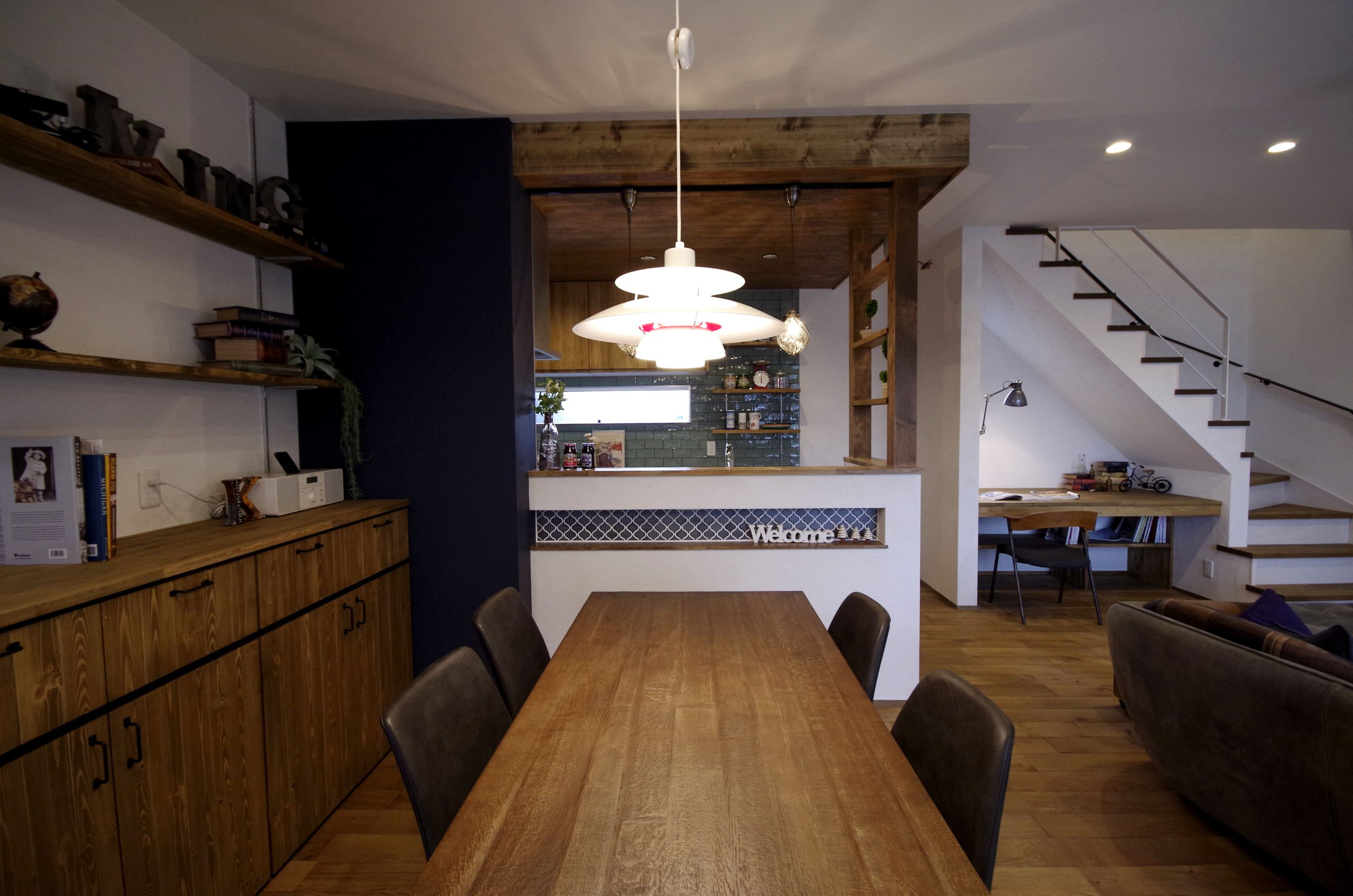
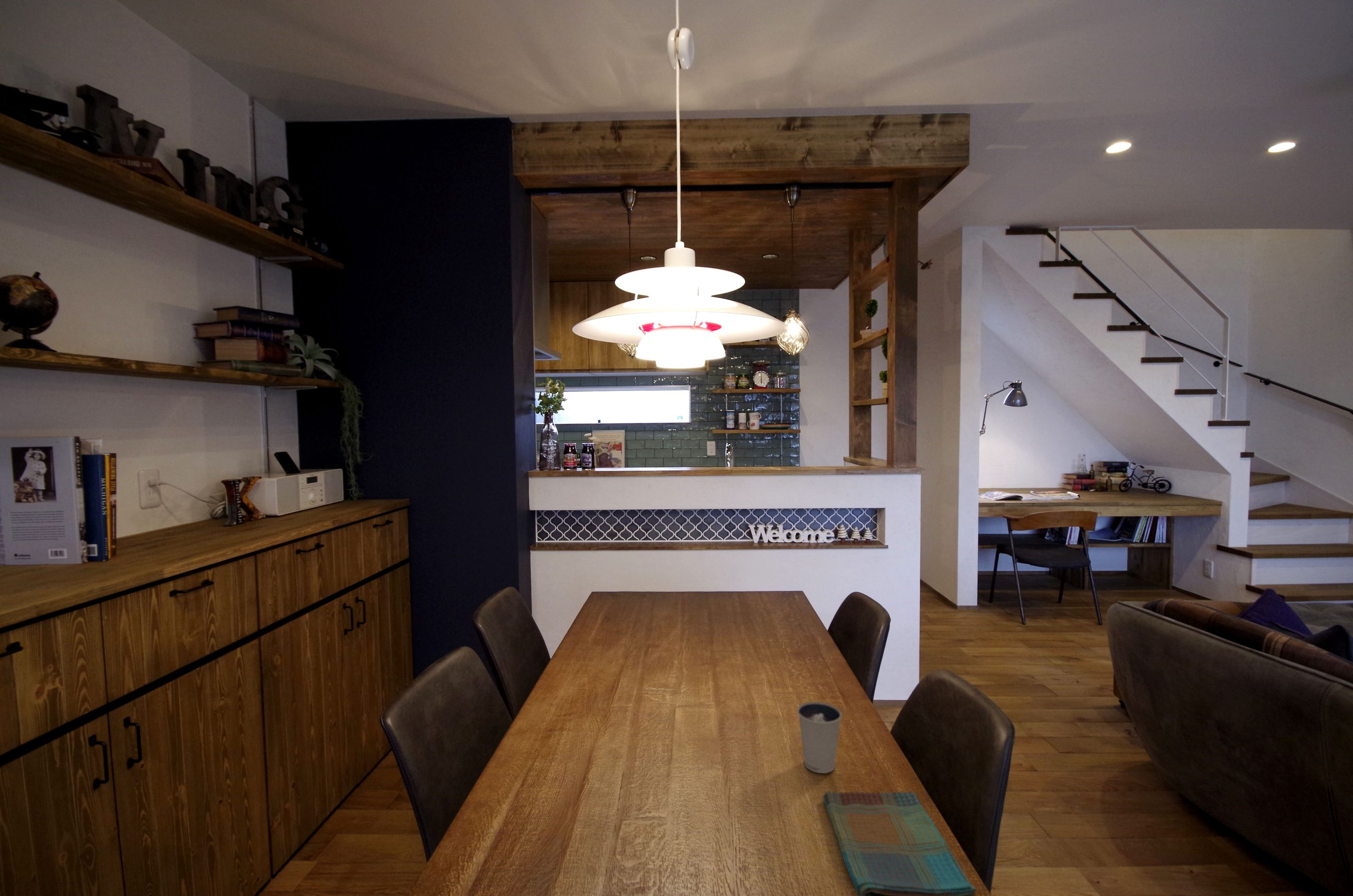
+ dish towel [822,790,977,896]
+ dixie cup [797,701,842,774]
